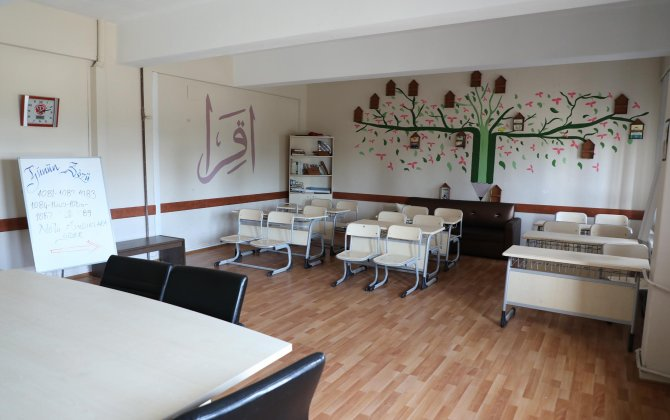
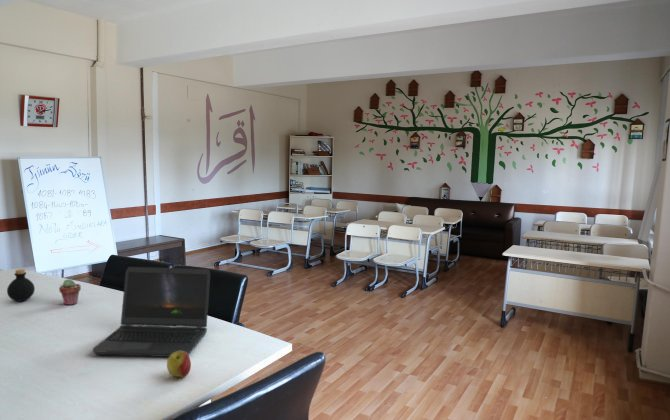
+ potted succulent [58,278,82,306]
+ apple [166,351,192,378]
+ bottle [6,268,36,303]
+ laptop computer [92,266,211,358]
